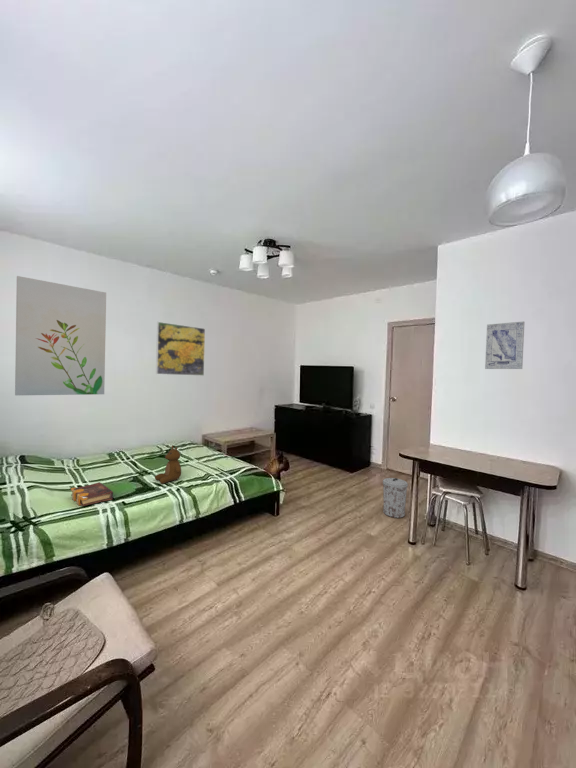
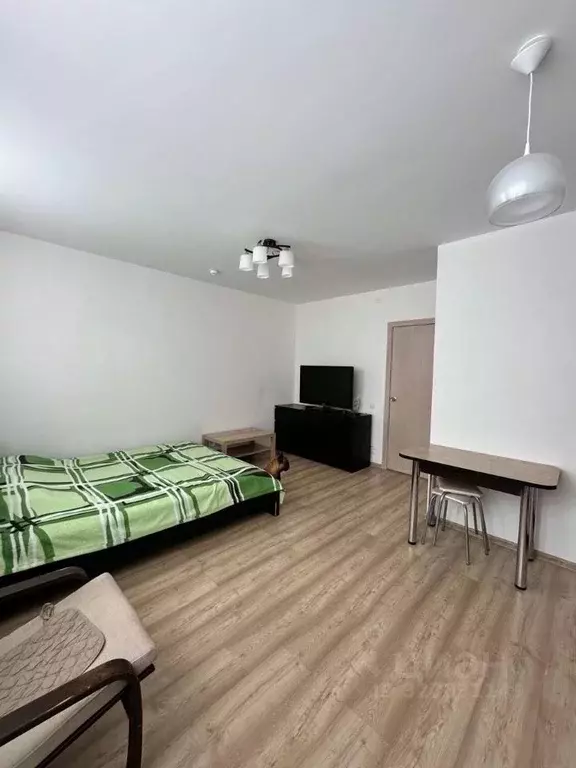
- wall art [484,321,525,370]
- trash can [382,477,409,519]
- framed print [155,321,206,377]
- book [70,481,114,507]
- wall art [14,275,107,396]
- teddy bear [154,444,182,485]
